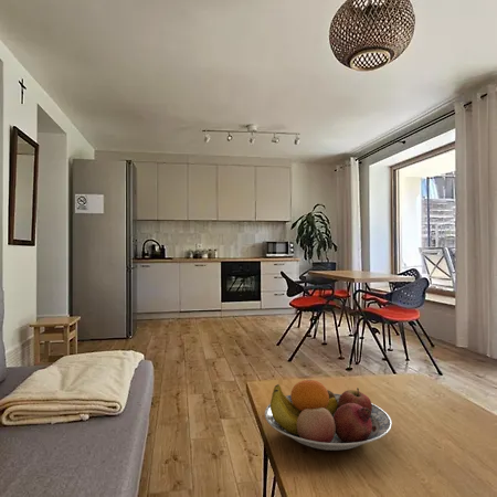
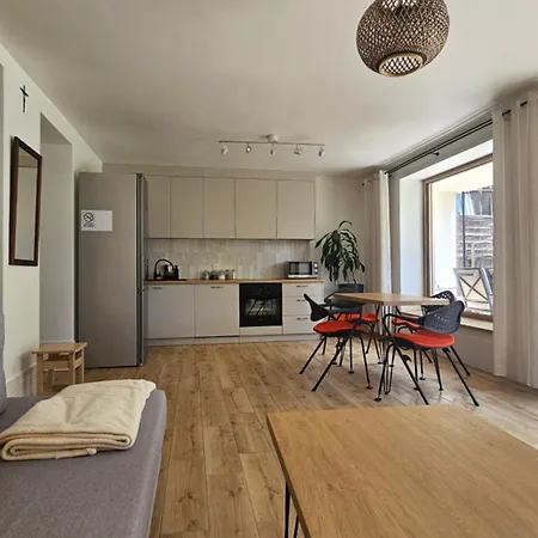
- fruit bowl [264,379,393,452]
